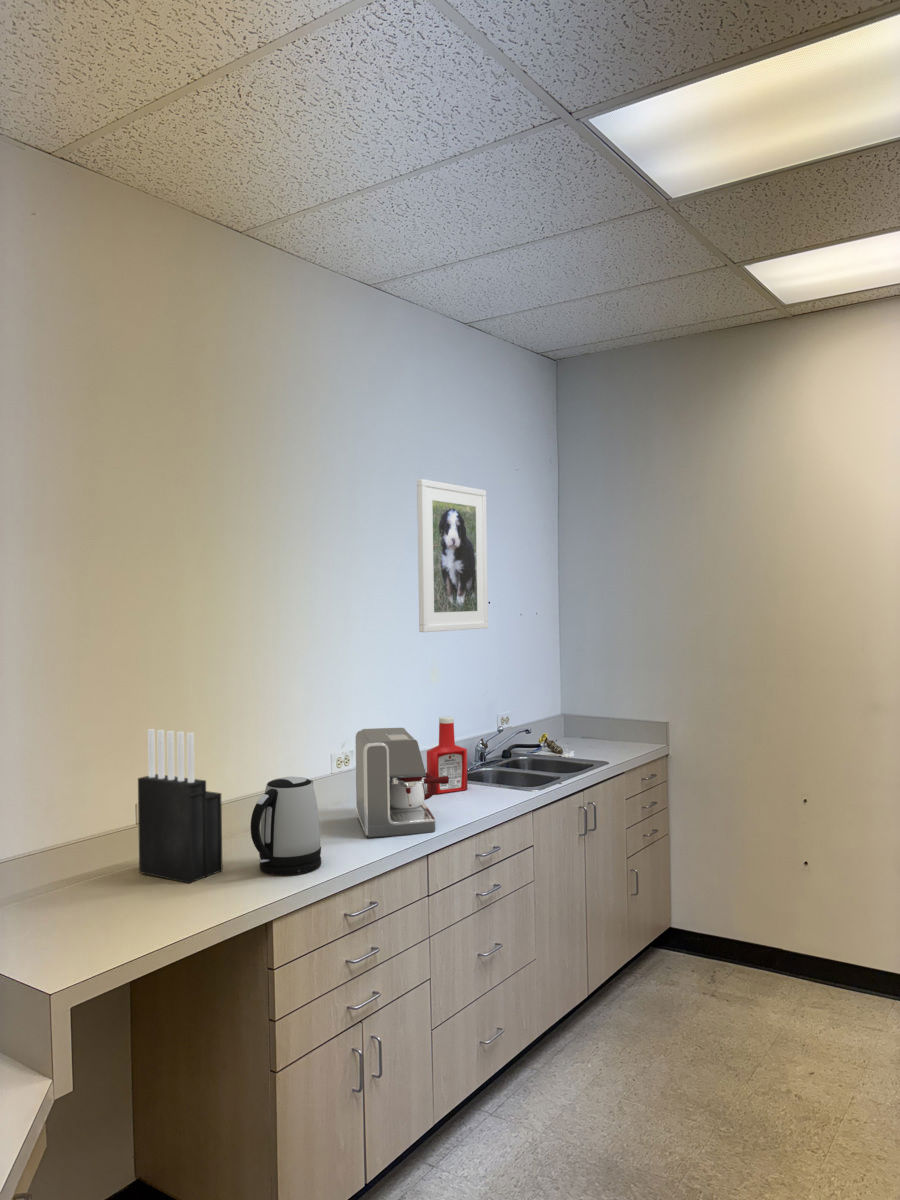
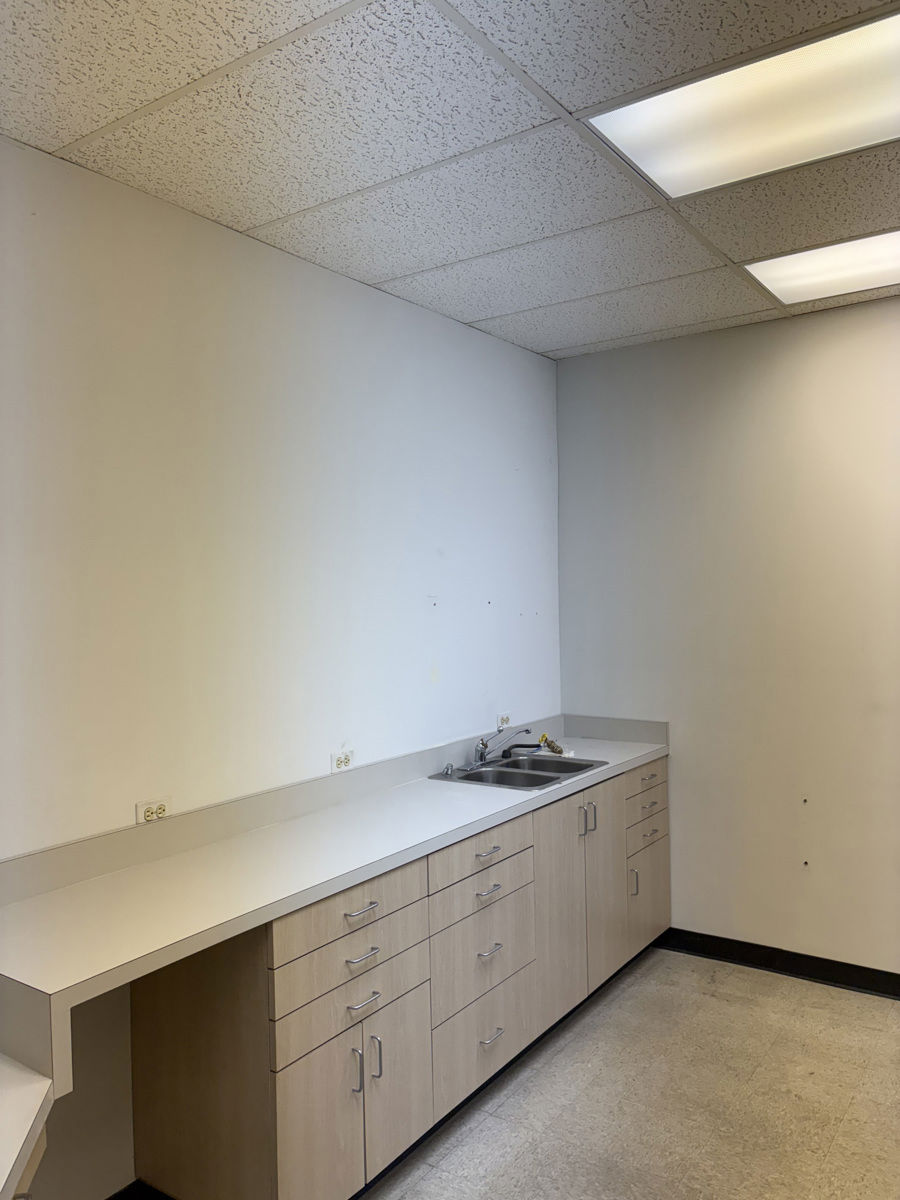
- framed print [416,478,489,633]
- kettle [250,776,322,876]
- knife block [137,728,224,884]
- soap bottle [426,716,468,795]
- coffee maker [354,727,449,839]
